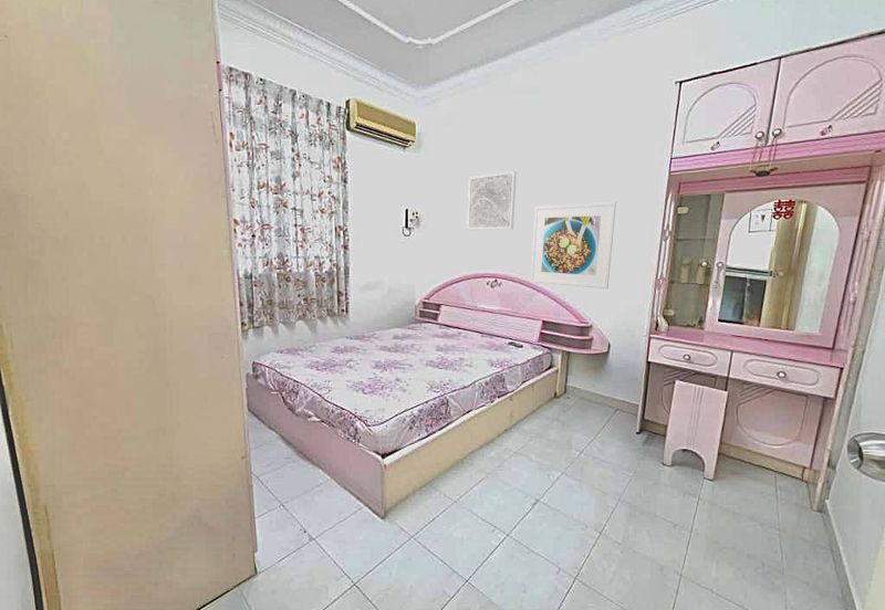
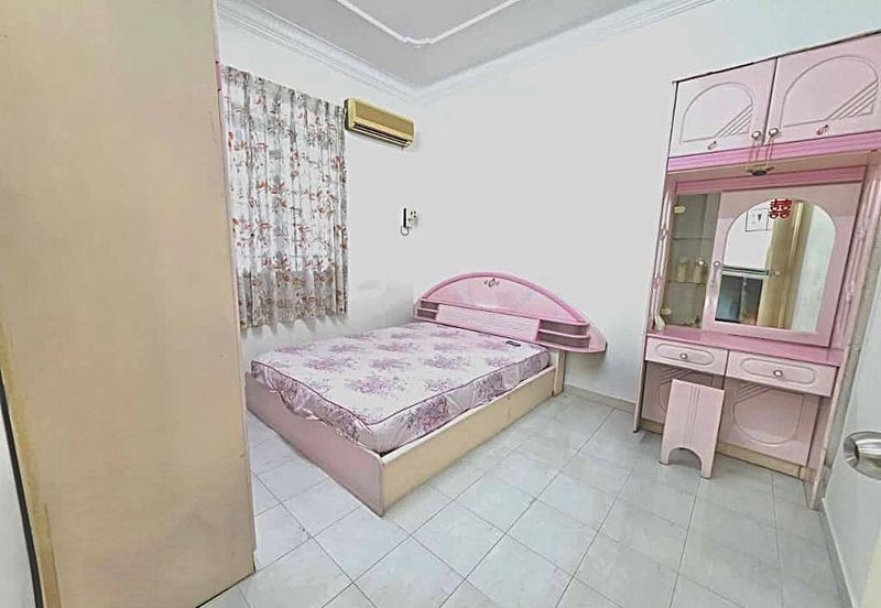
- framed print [529,201,617,290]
- wall art [466,170,518,231]
